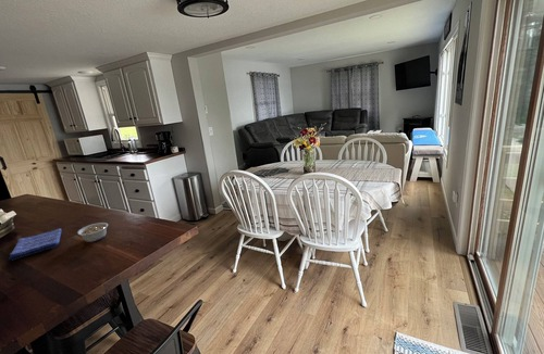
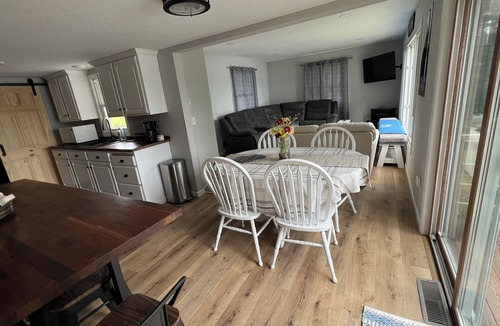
- dish towel [8,227,62,262]
- legume [76,222,109,243]
